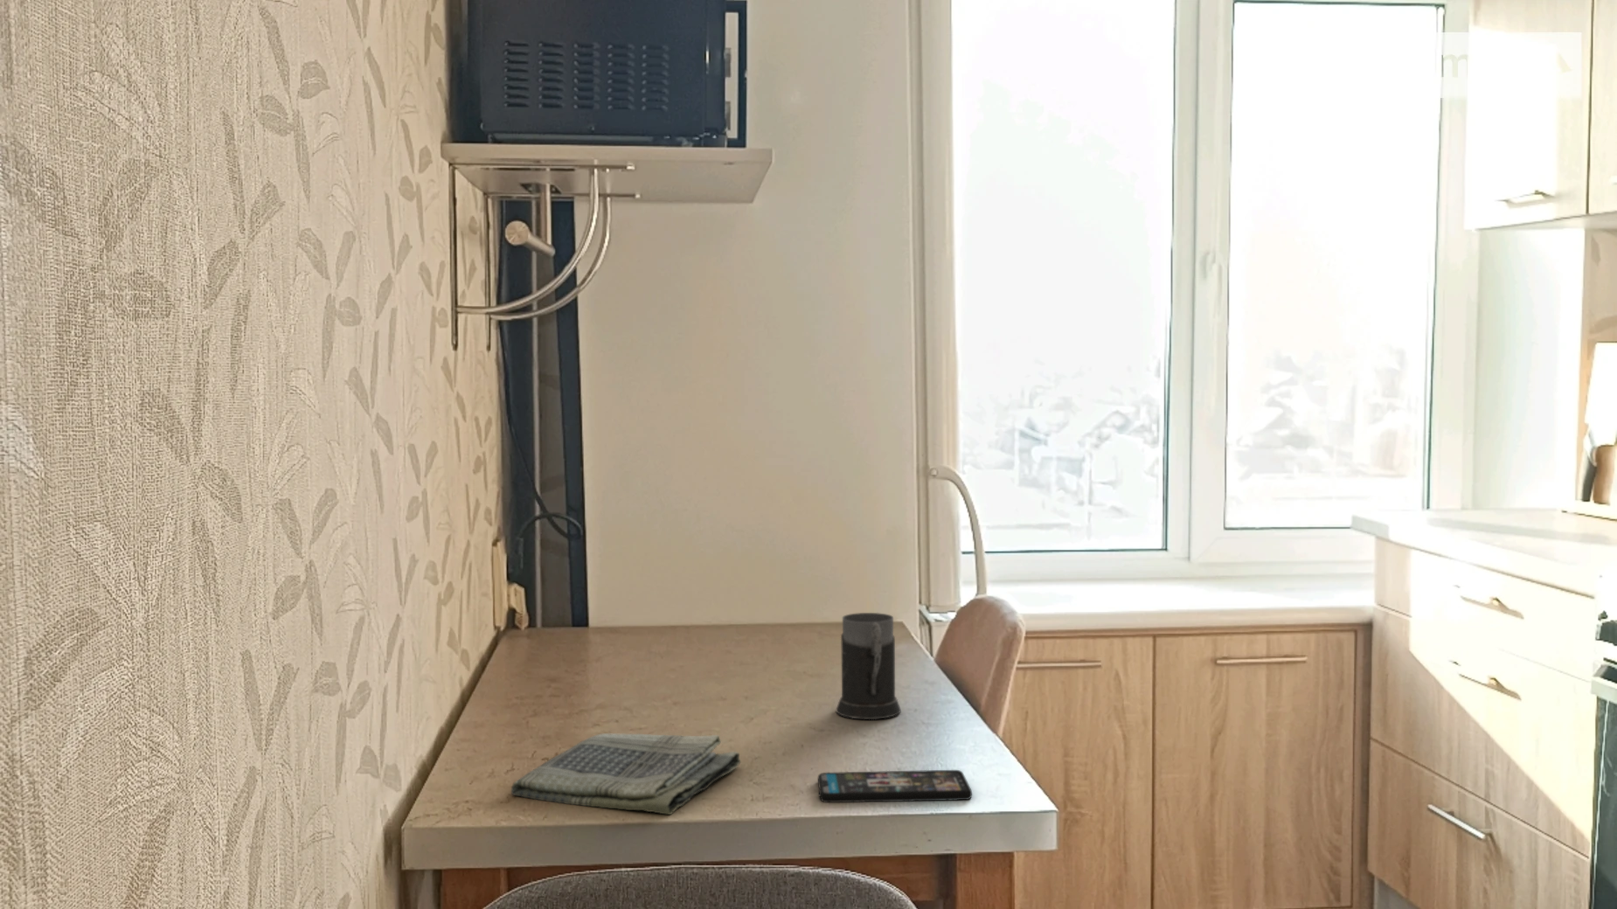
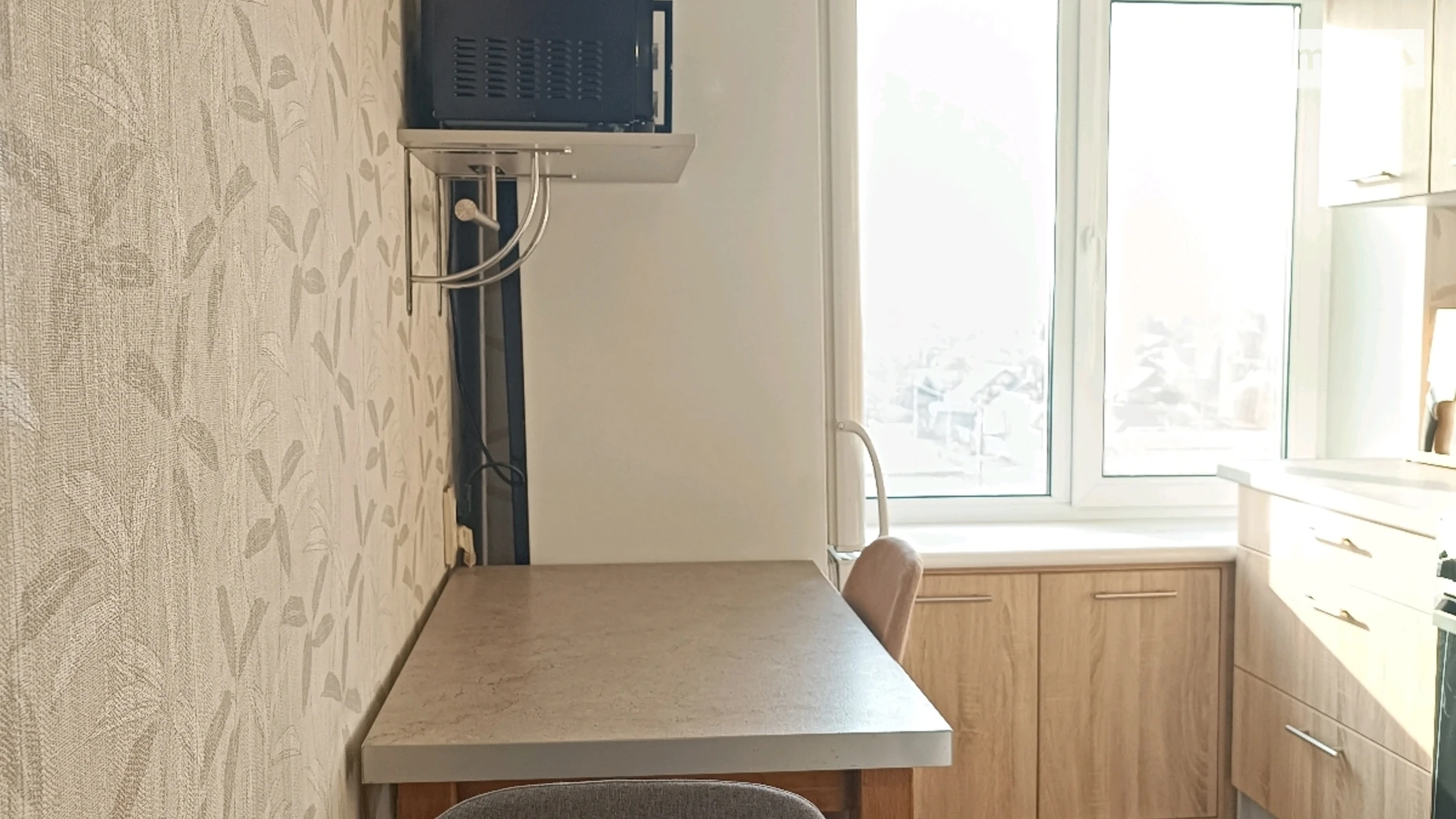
- smartphone [817,769,973,804]
- mug [835,612,902,720]
- dish towel [511,733,741,816]
